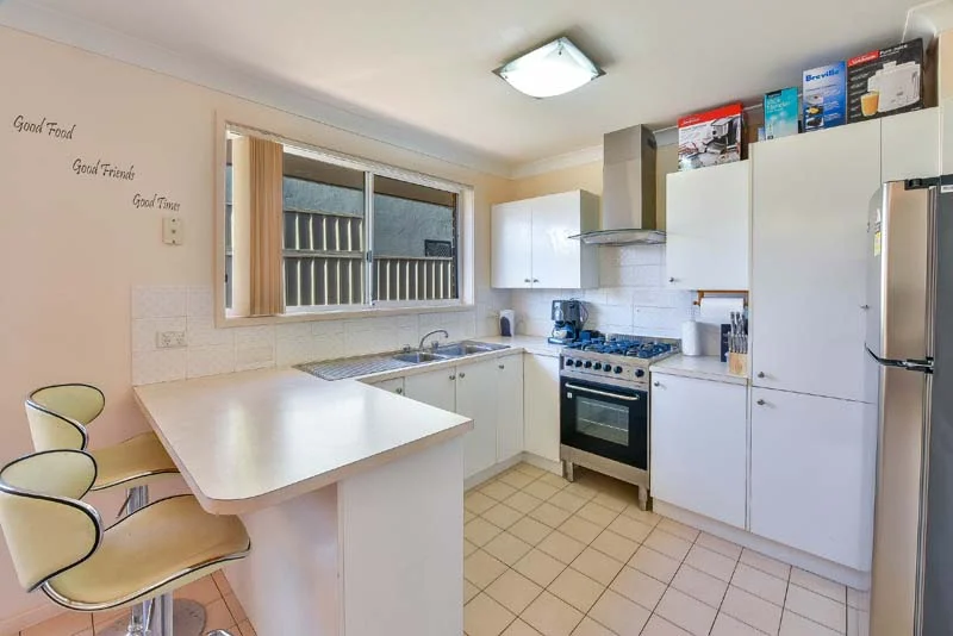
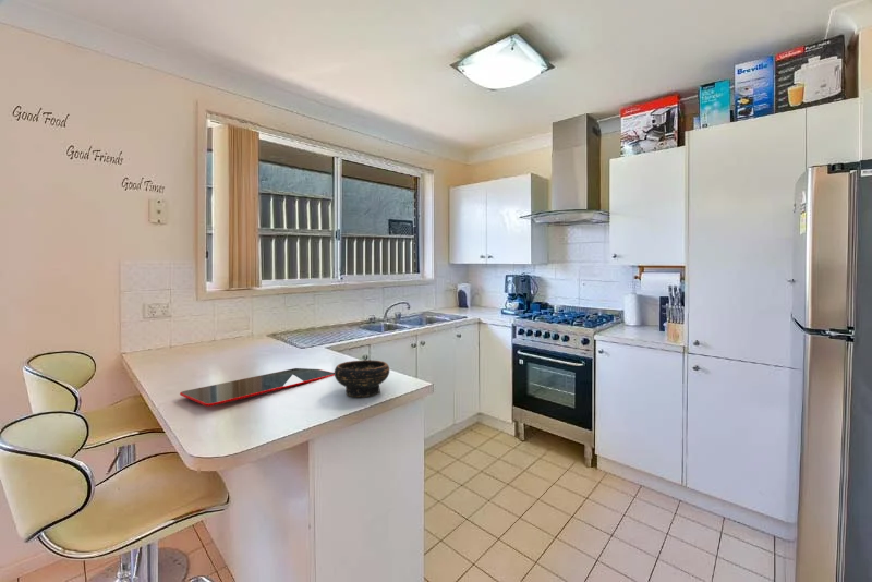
+ cutting board [179,367,335,408]
+ bowl [334,359,390,398]
